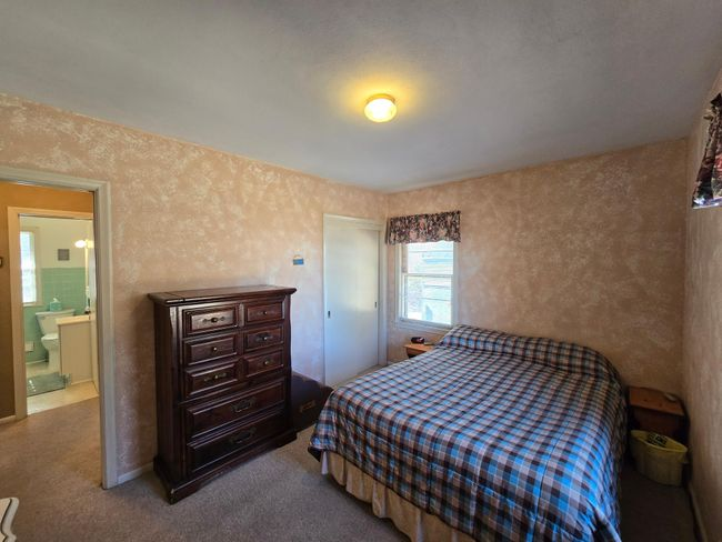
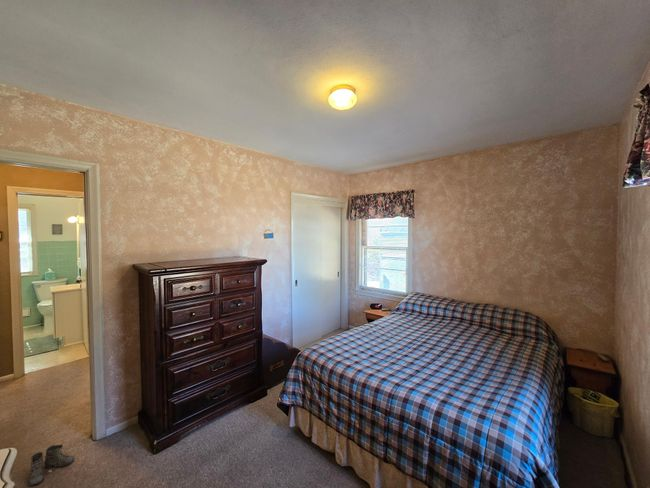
+ boots [22,443,74,487]
